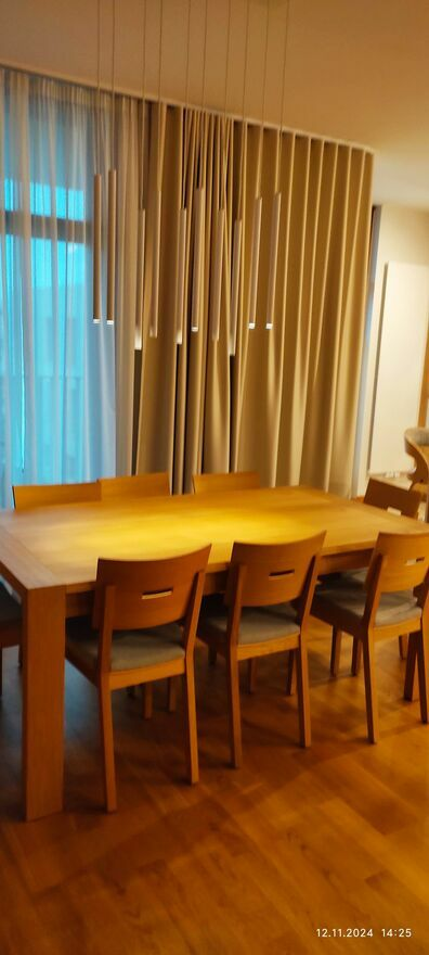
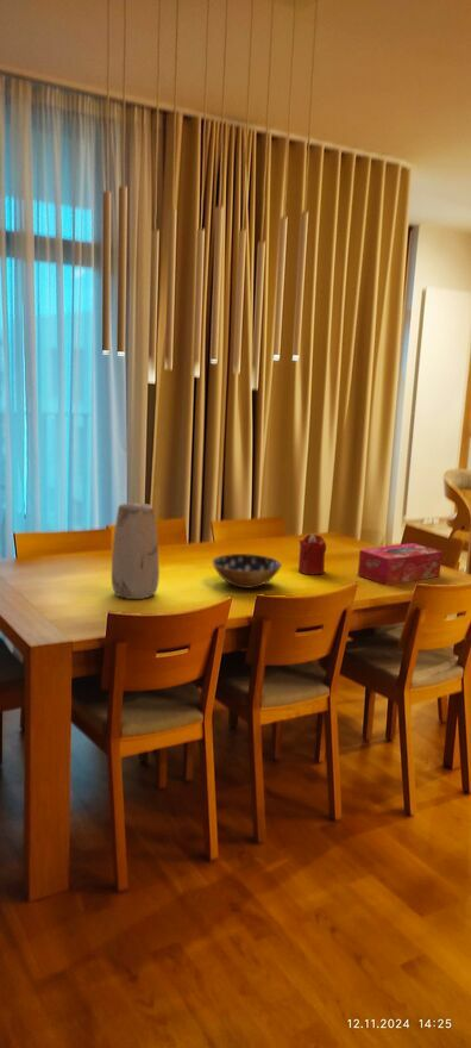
+ bowl [211,553,283,590]
+ vase [111,503,161,600]
+ candle [297,532,327,575]
+ tissue box [357,542,444,586]
